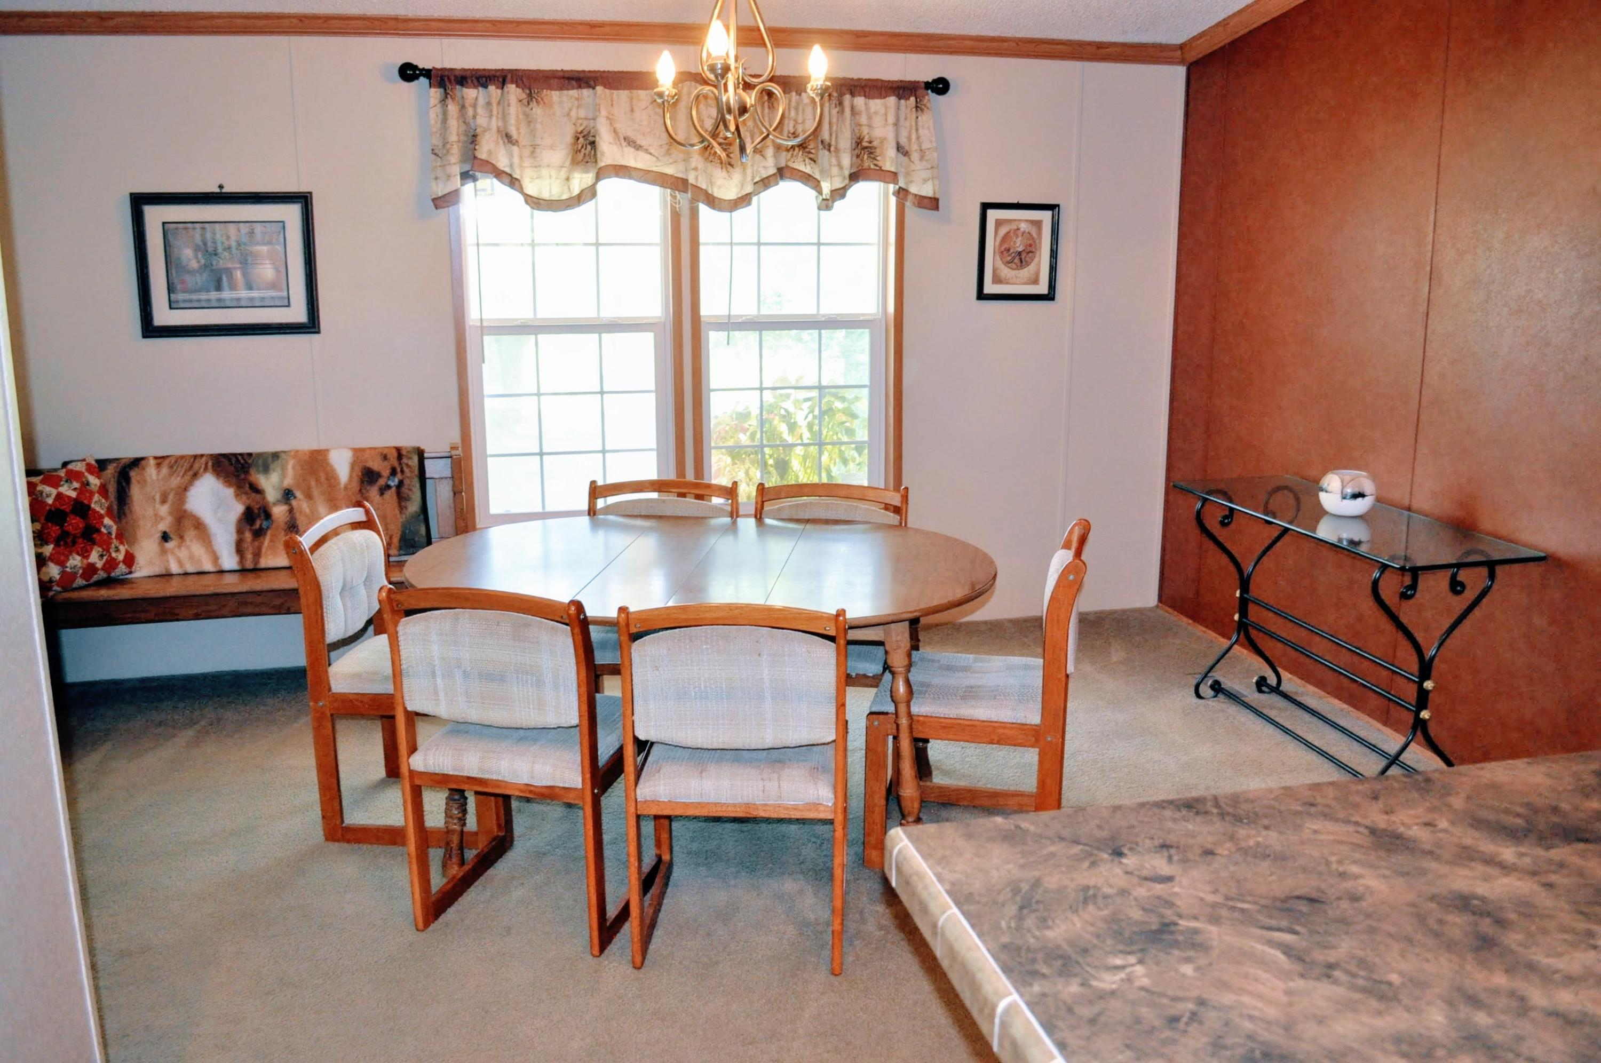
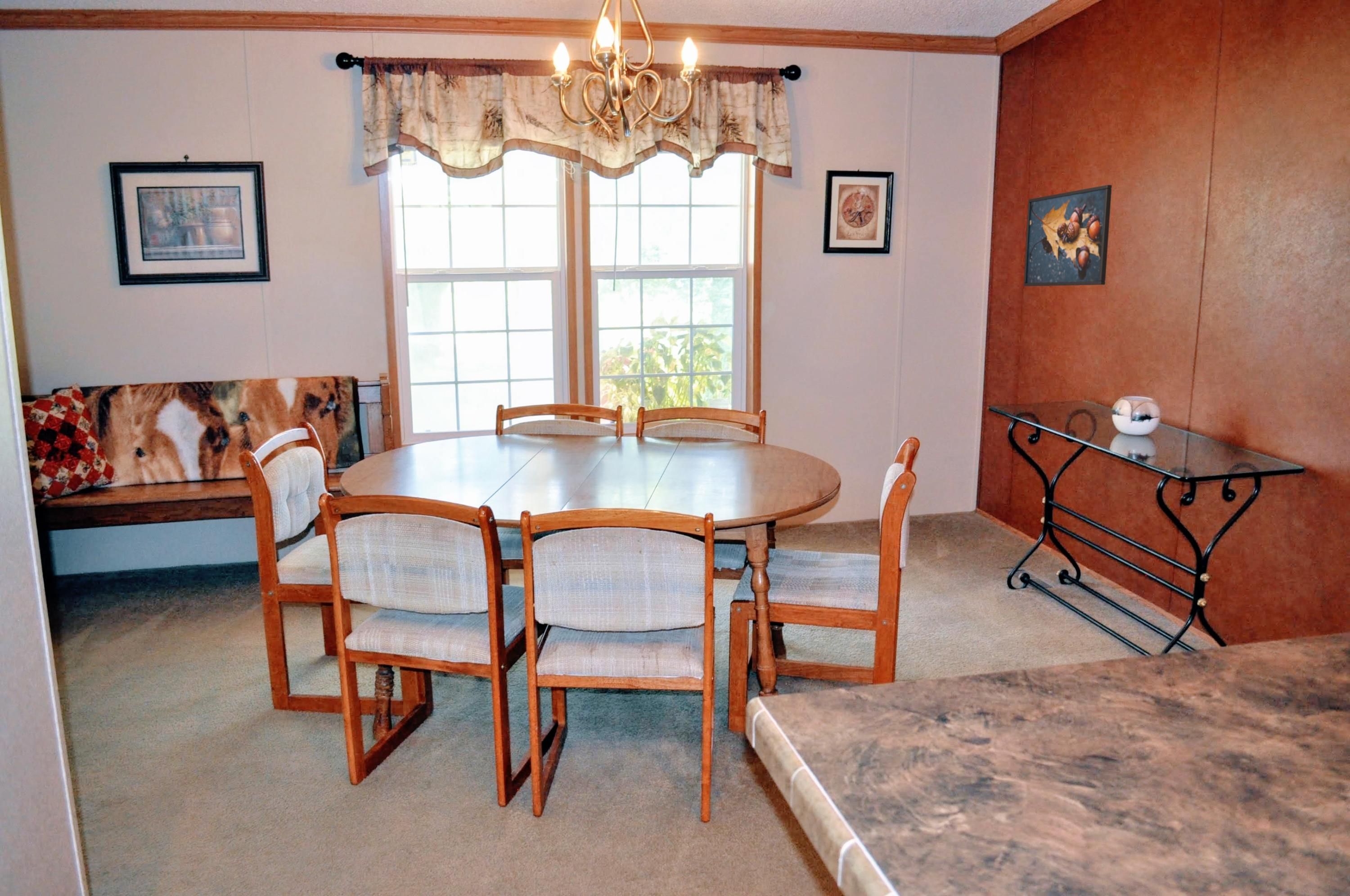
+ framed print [1023,184,1112,287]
